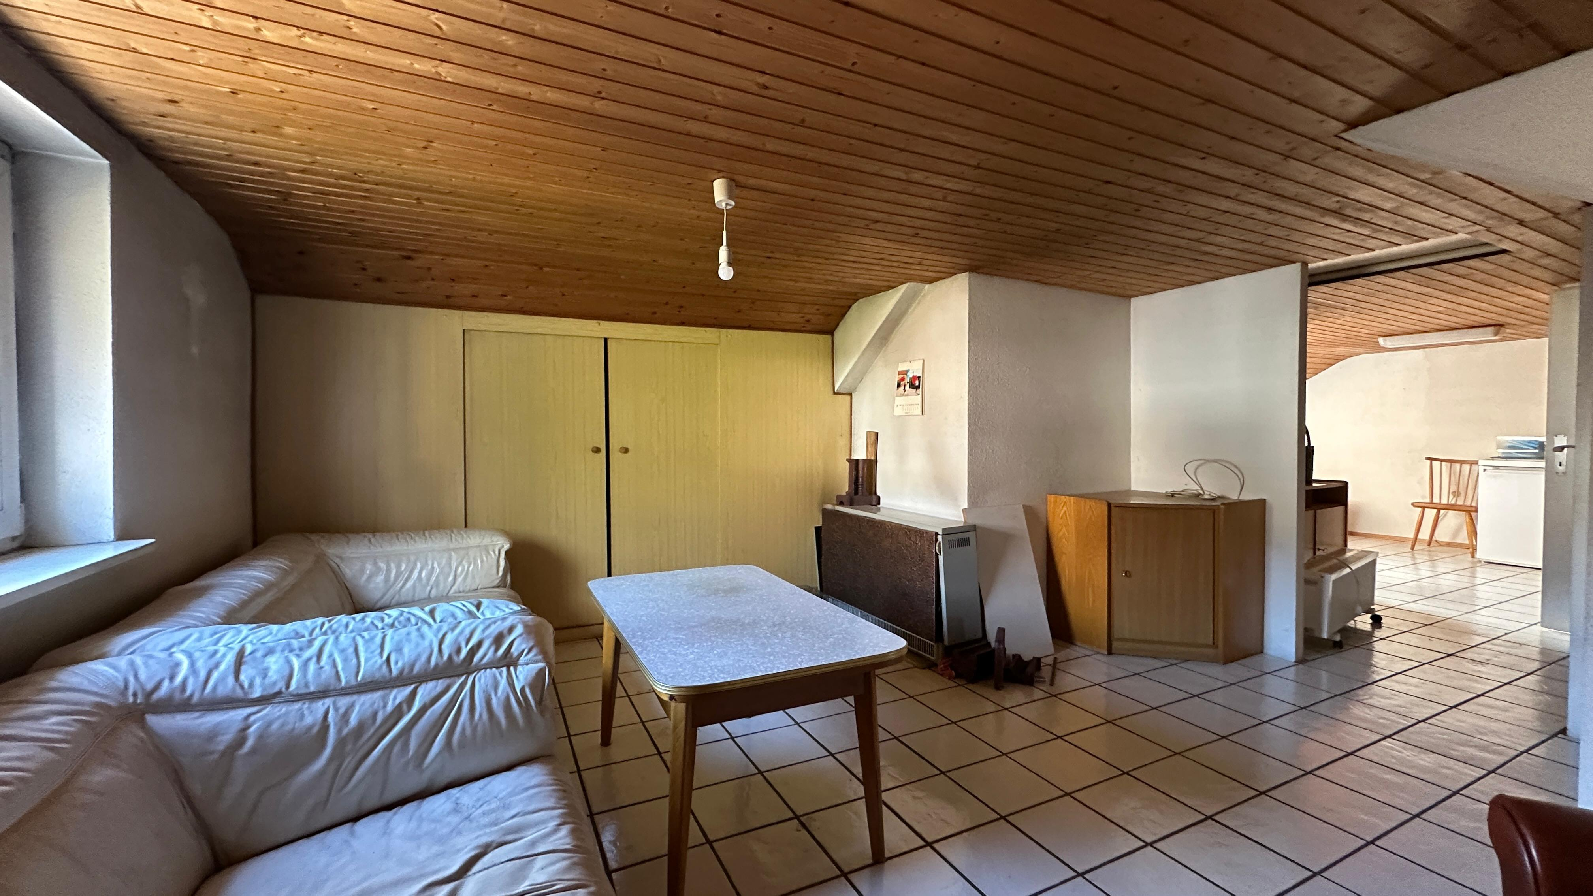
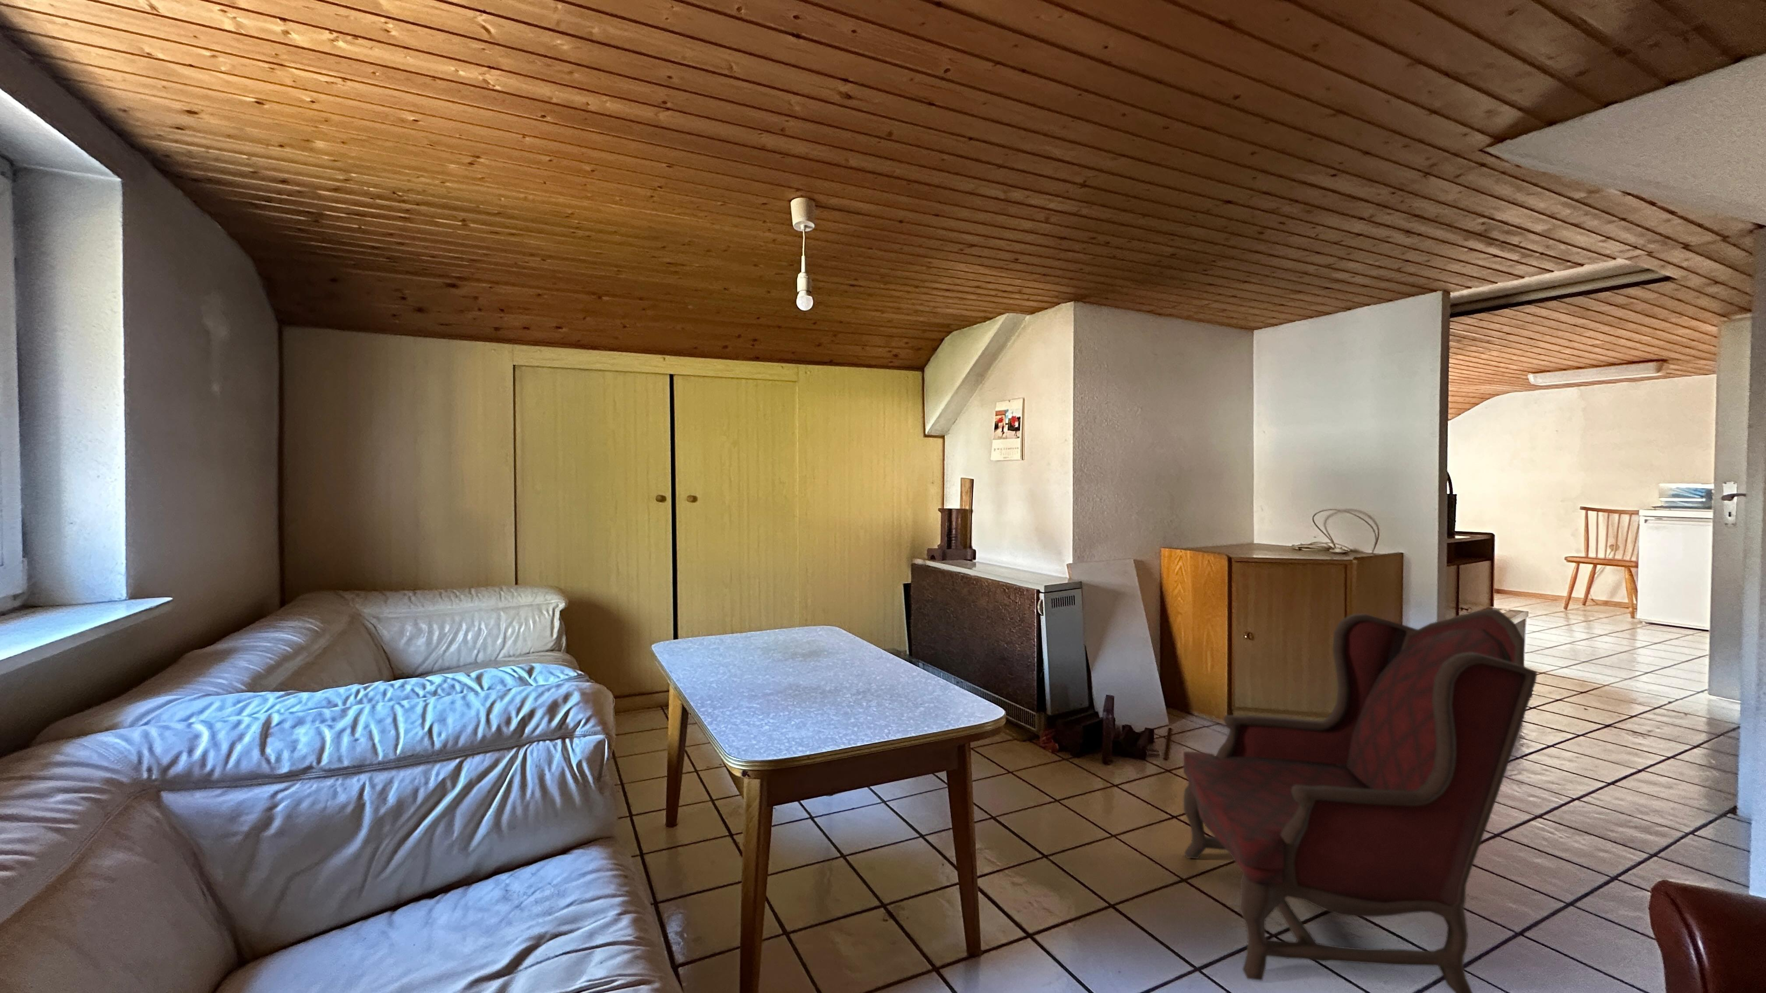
+ armchair [1183,609,1538,993]
